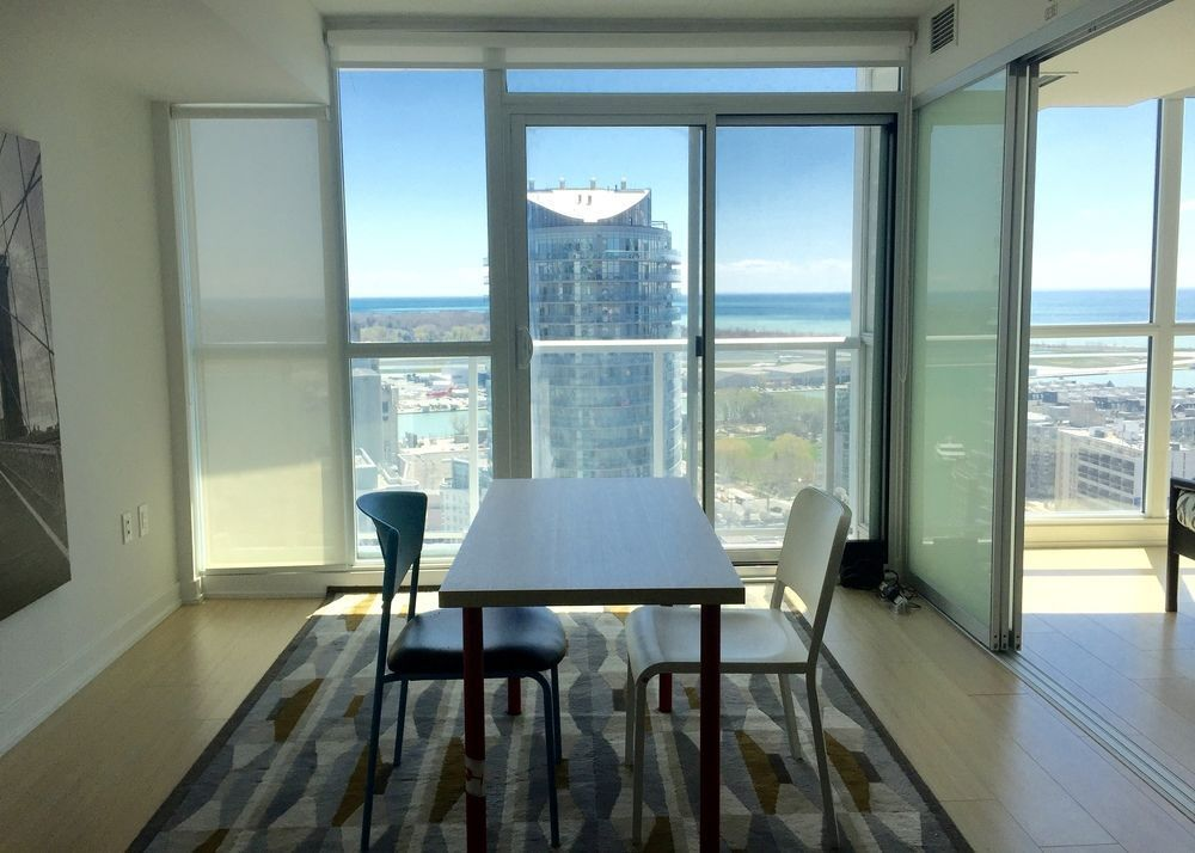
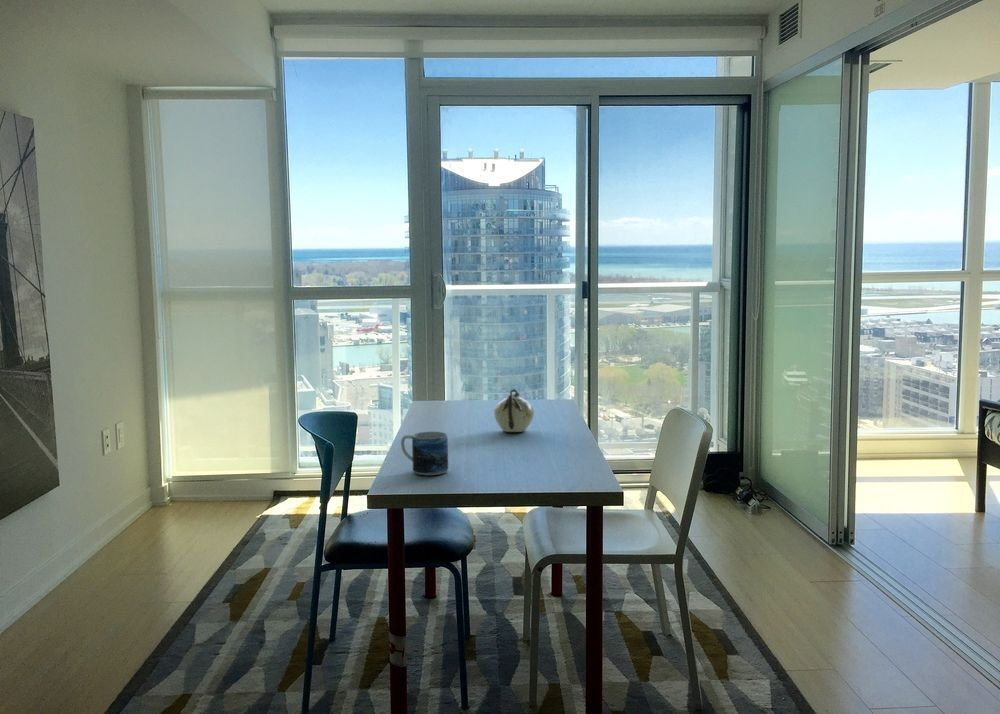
+ mug [400,431,449,476]
+ teapot [493,388,535,433]
